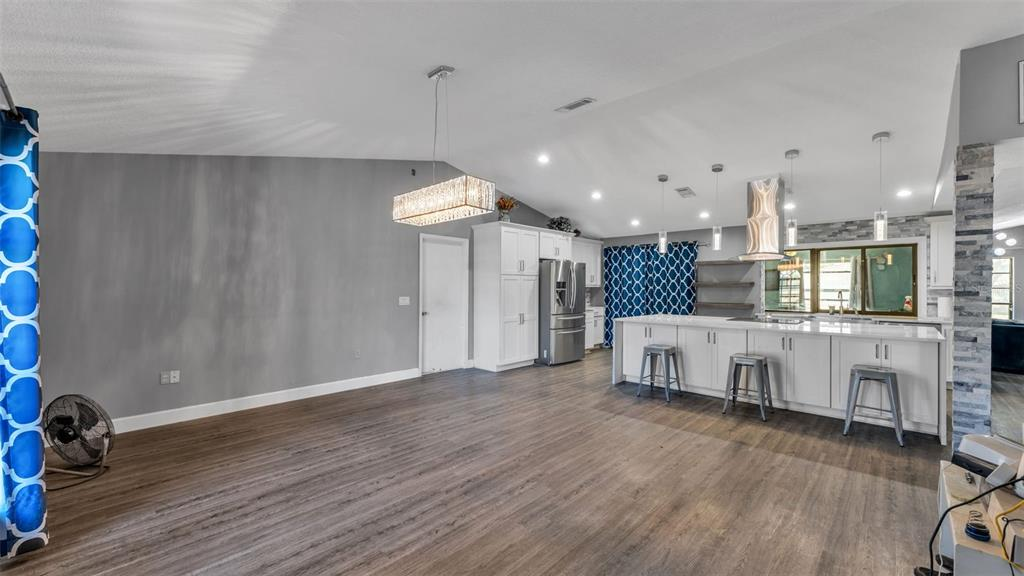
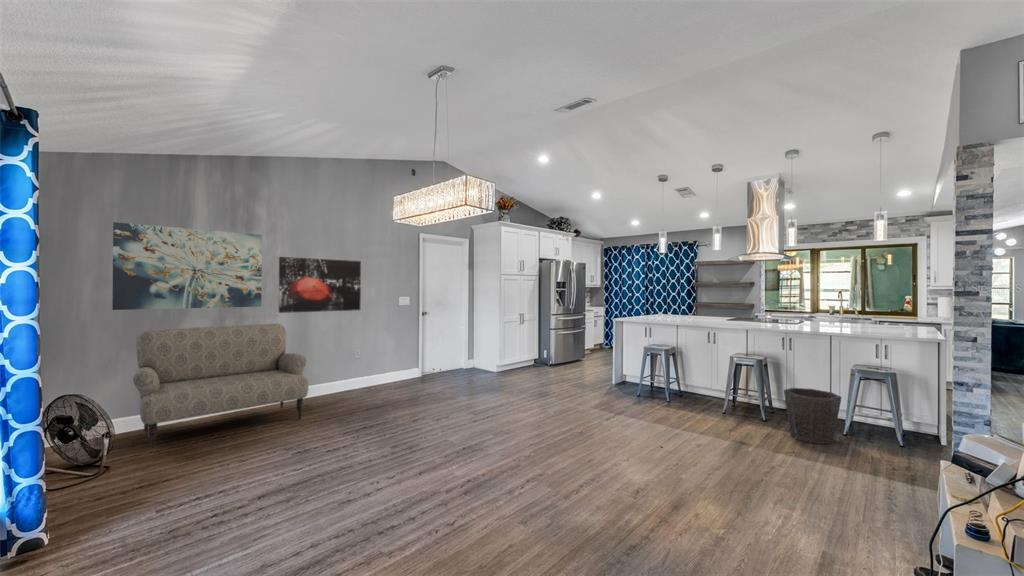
+ sofa [132,323,310,451]
+ wall art [111,221,263,311]
+ waste bin [783,387,843,445]
+ wall art [278,256,362,314]
